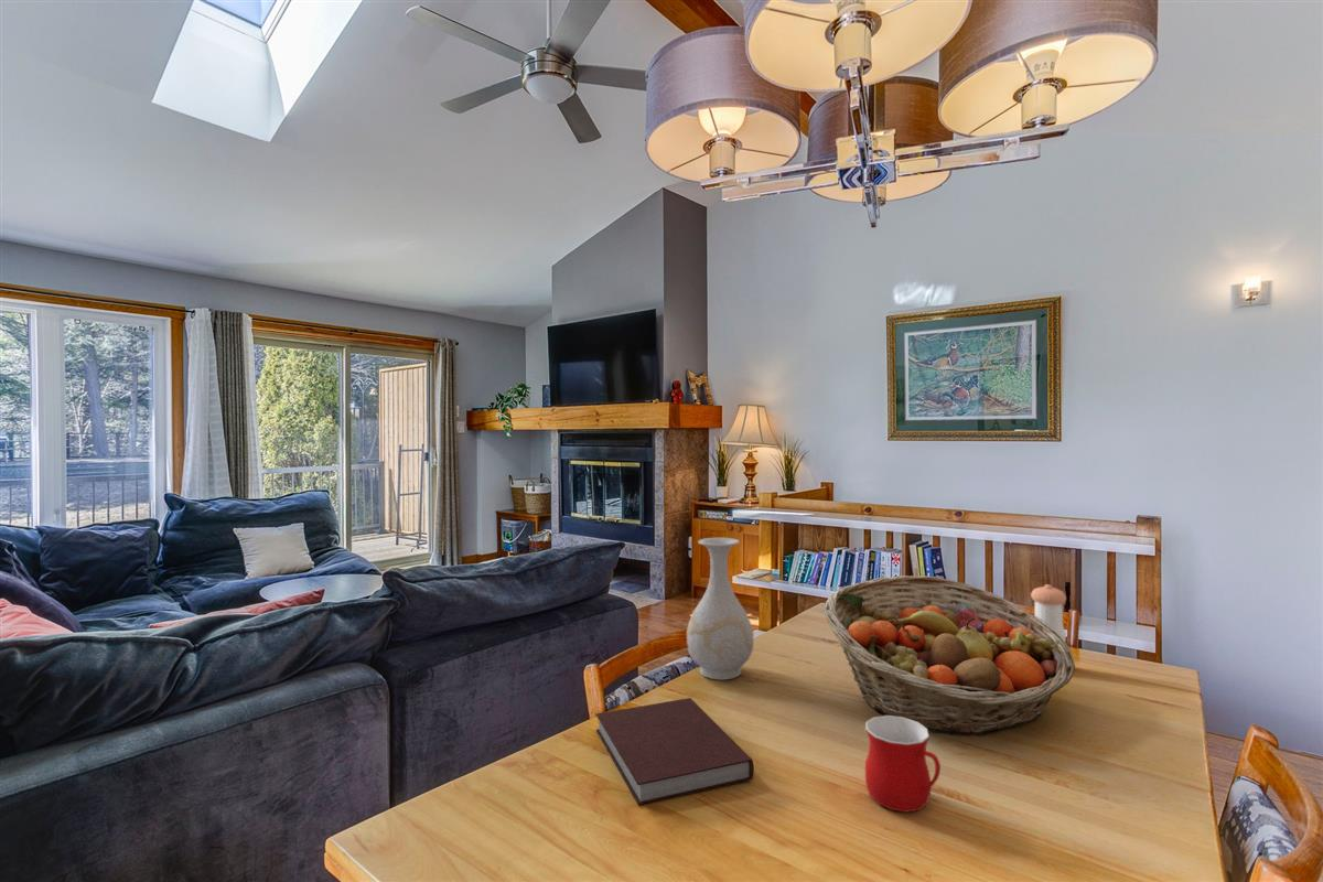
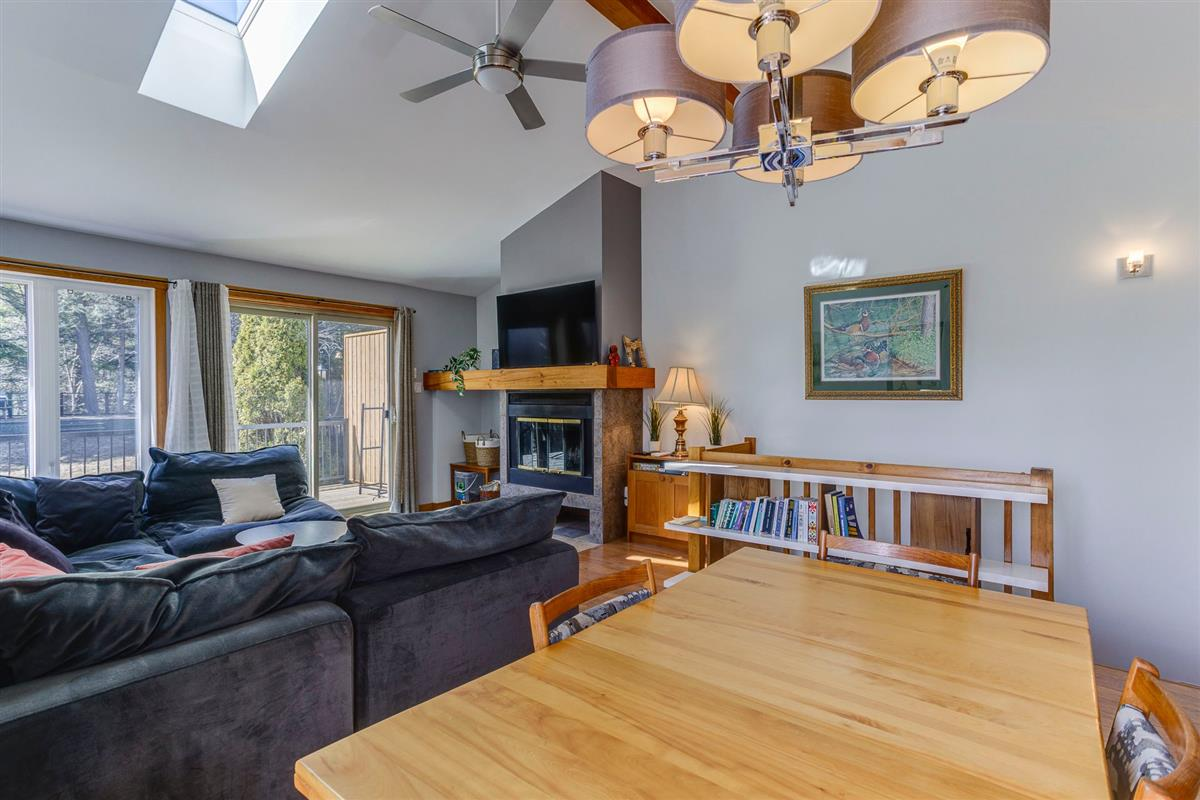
- pepper shaker [1030,583,1067,643]
- fruit basket [822,574,1076,736]
- vase [686,537,755,681]
- mug [864,716,942,814]
- notebook [595,697,755,806]
